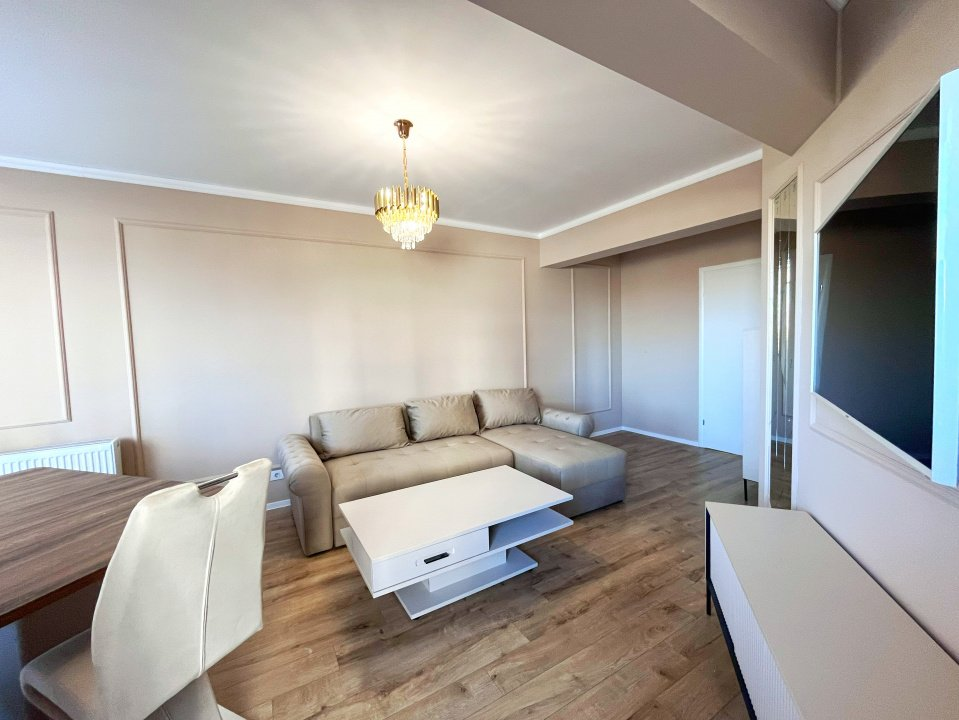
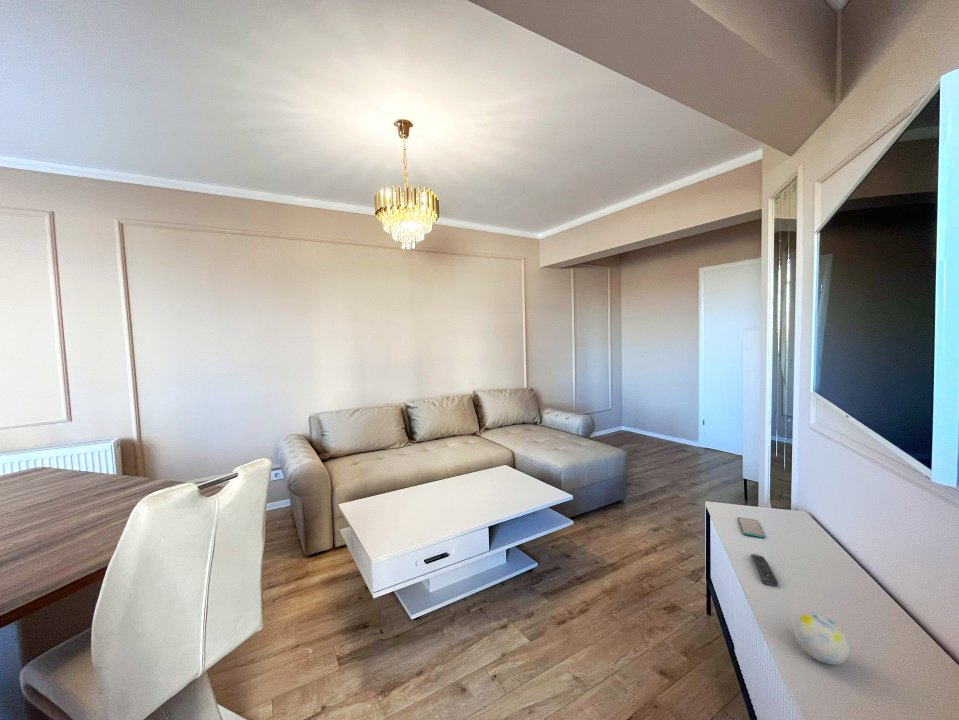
+ smartphone [737,516,766,539]
+ remote control [750,553,779,587]
+ decorative ball [793,612,851,665]
